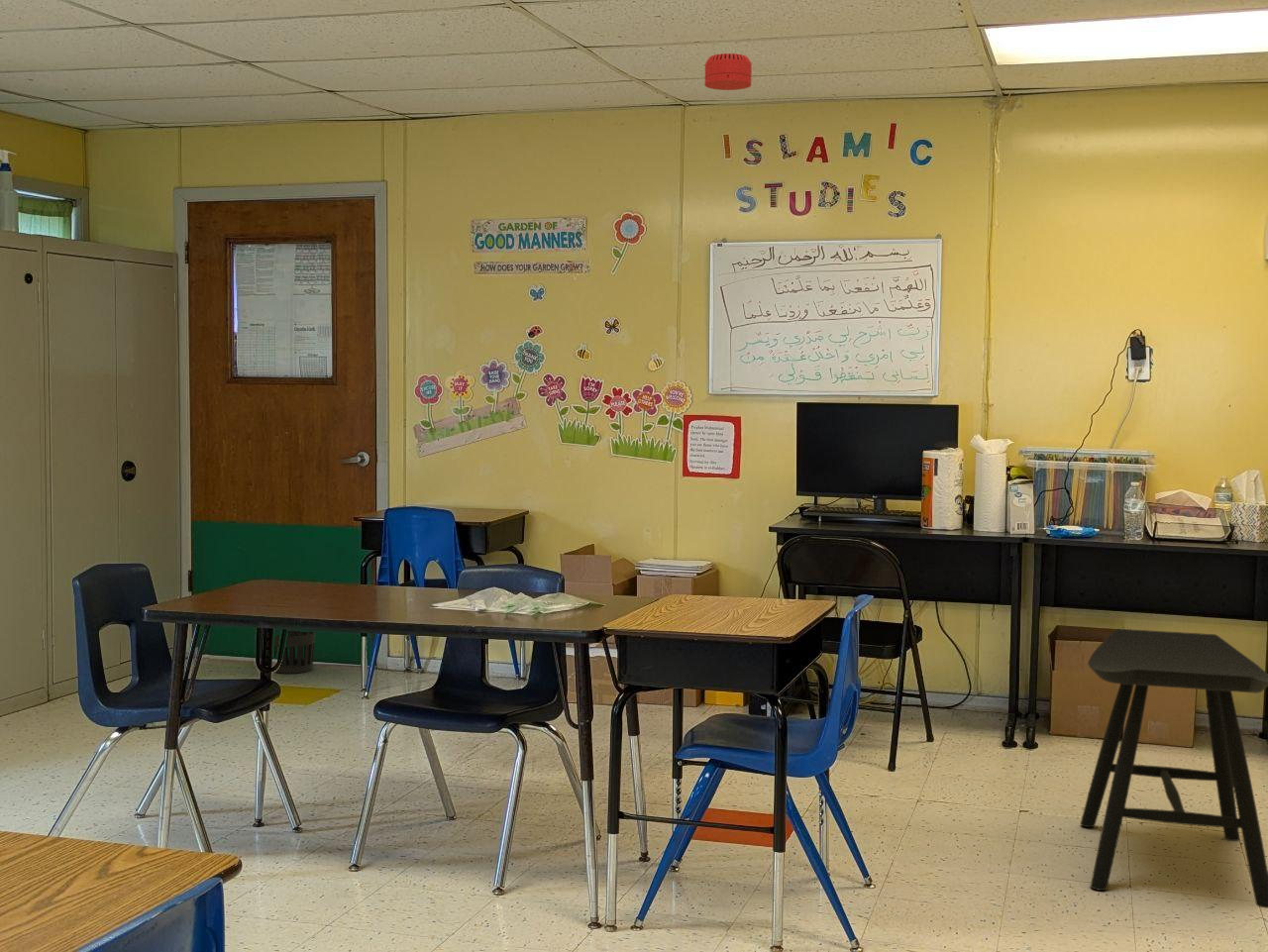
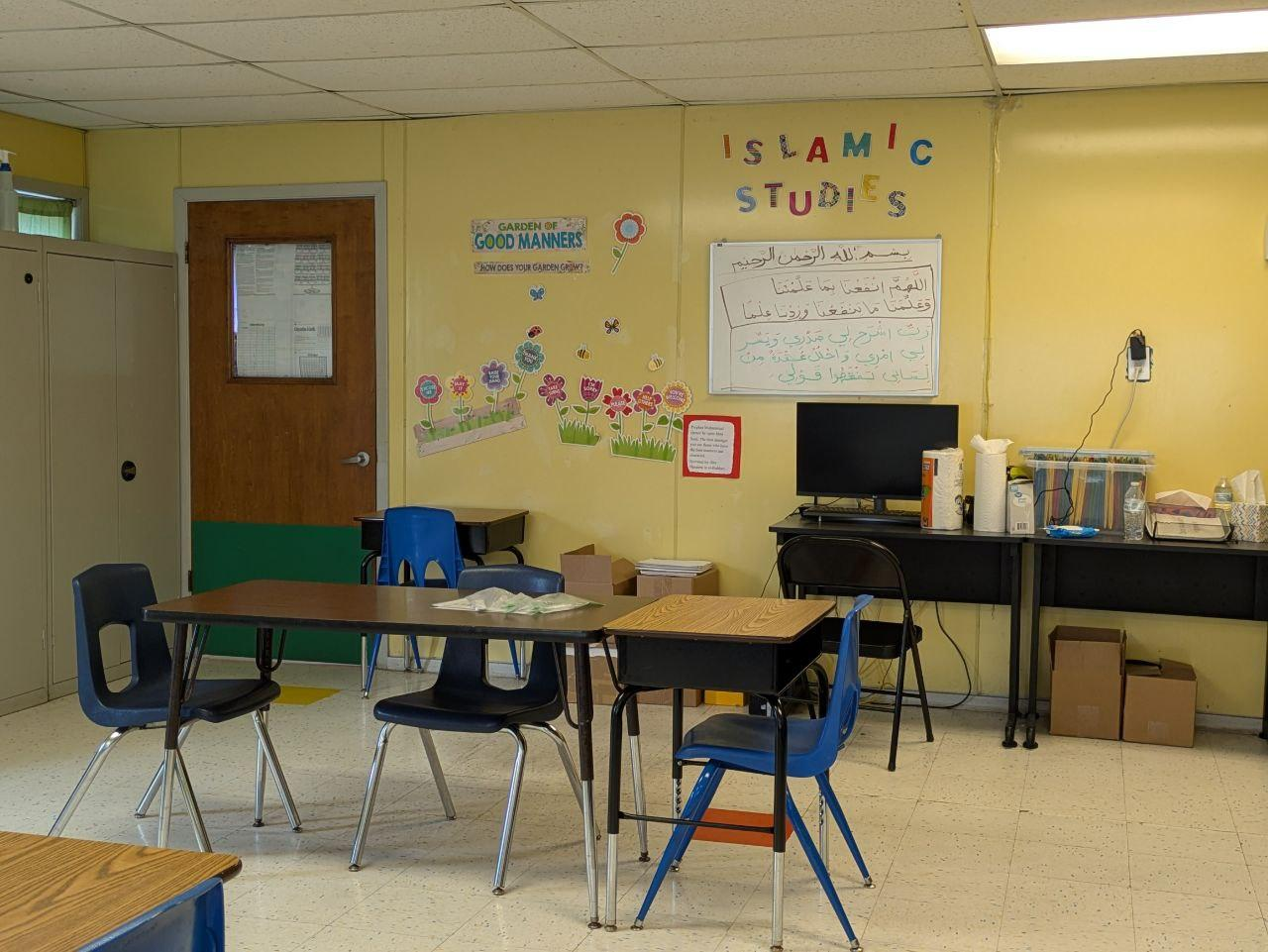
- smoke detector [703,53,753,91]
- stool [1080,628,1268,909]
- wastebasket [274,631,316,675]
